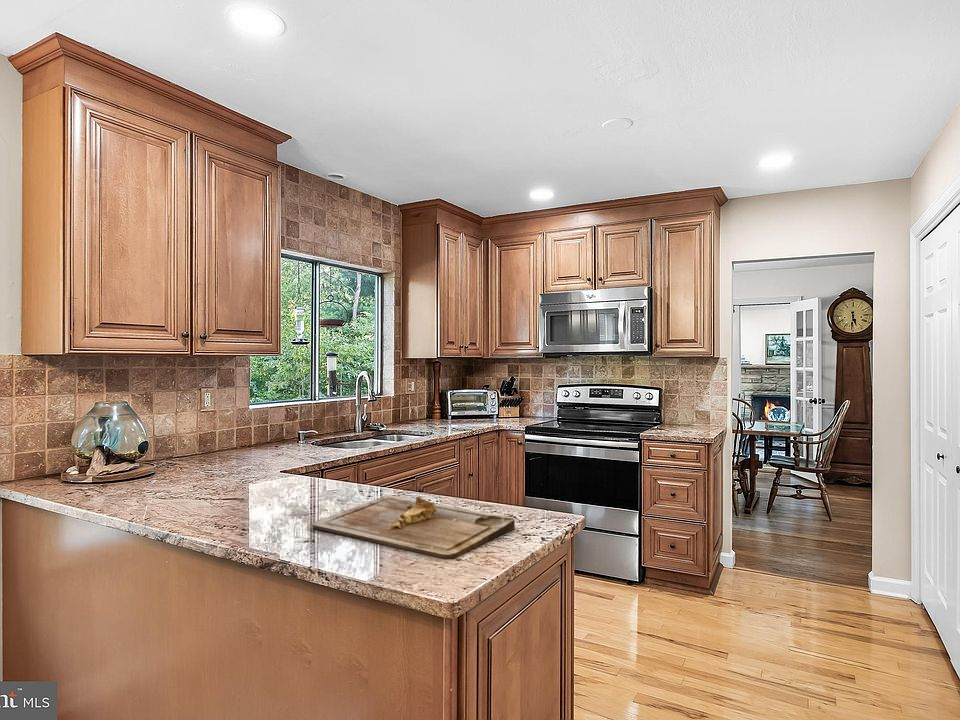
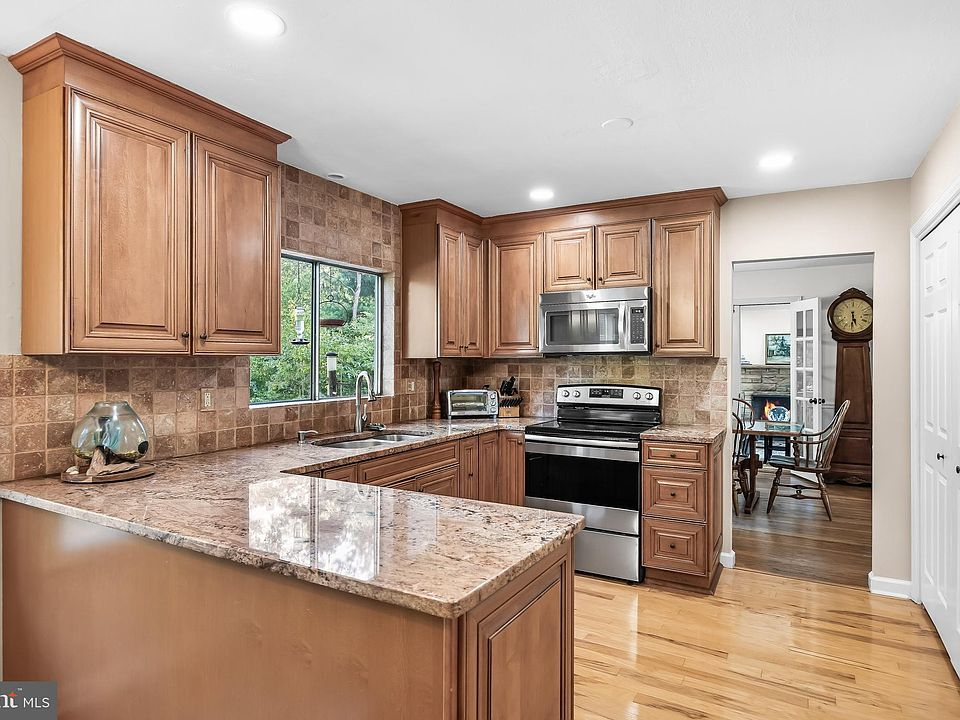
- cutting board [311,494,516,559]
